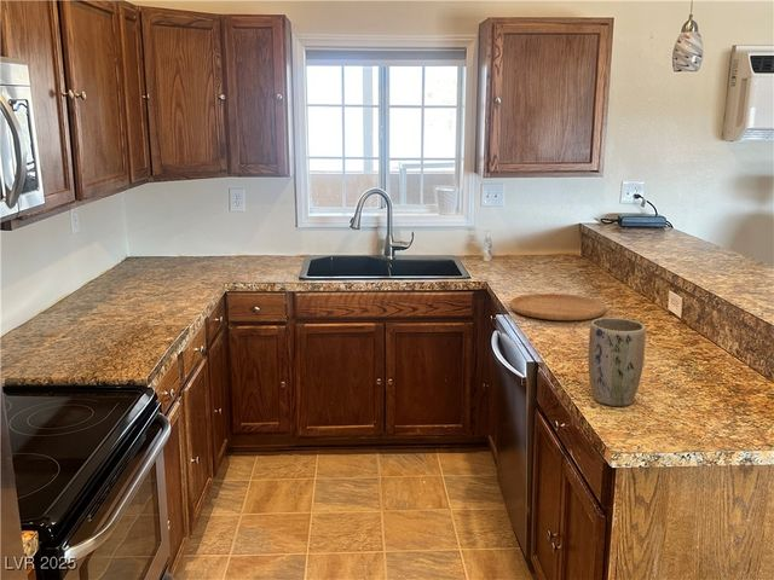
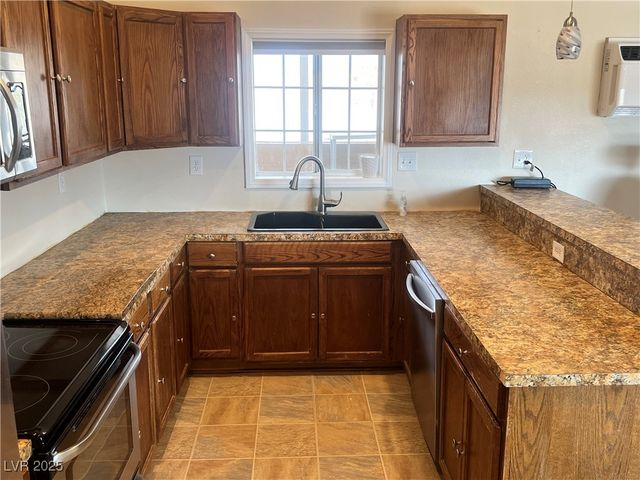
- cutting board [508,292,607,321]
- plant pot [587,317,647,407]
